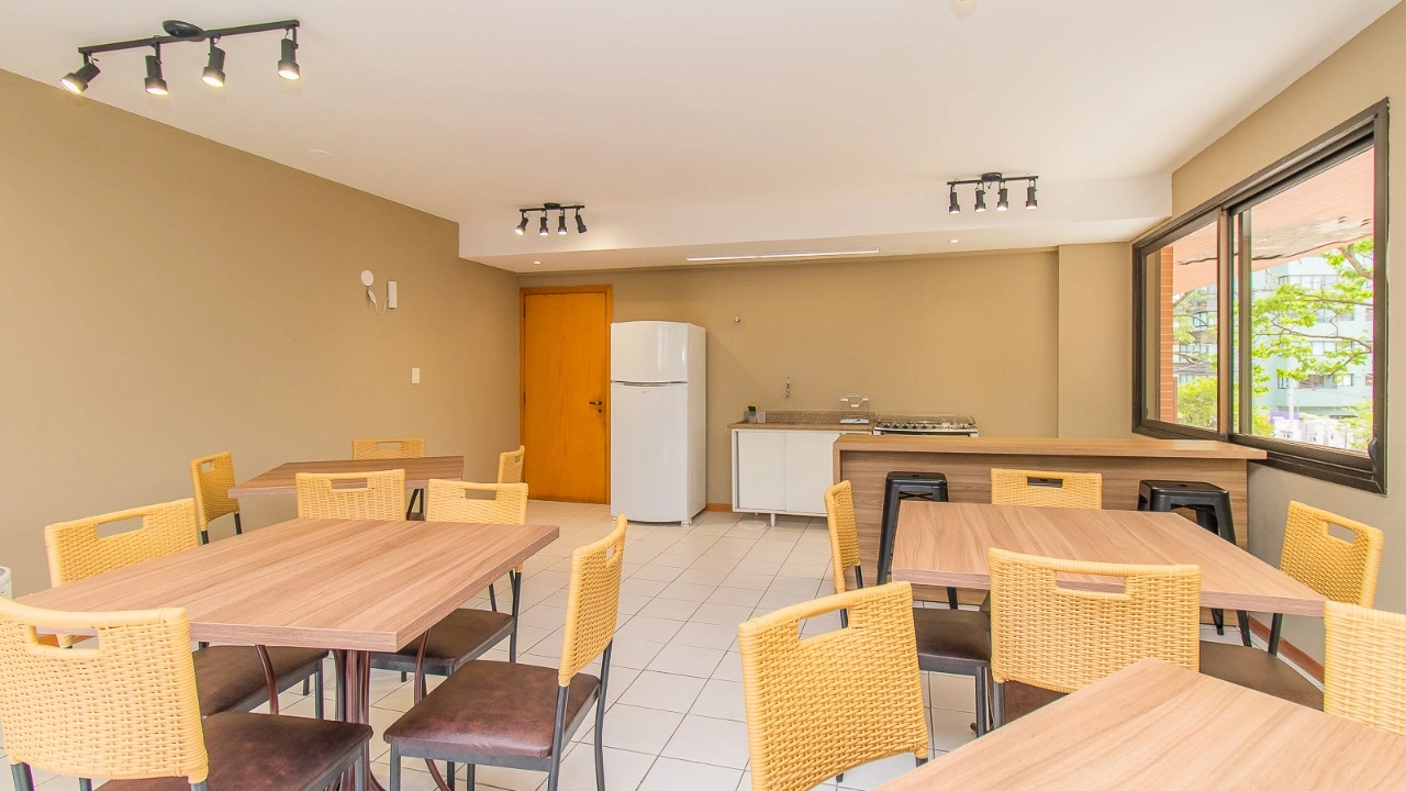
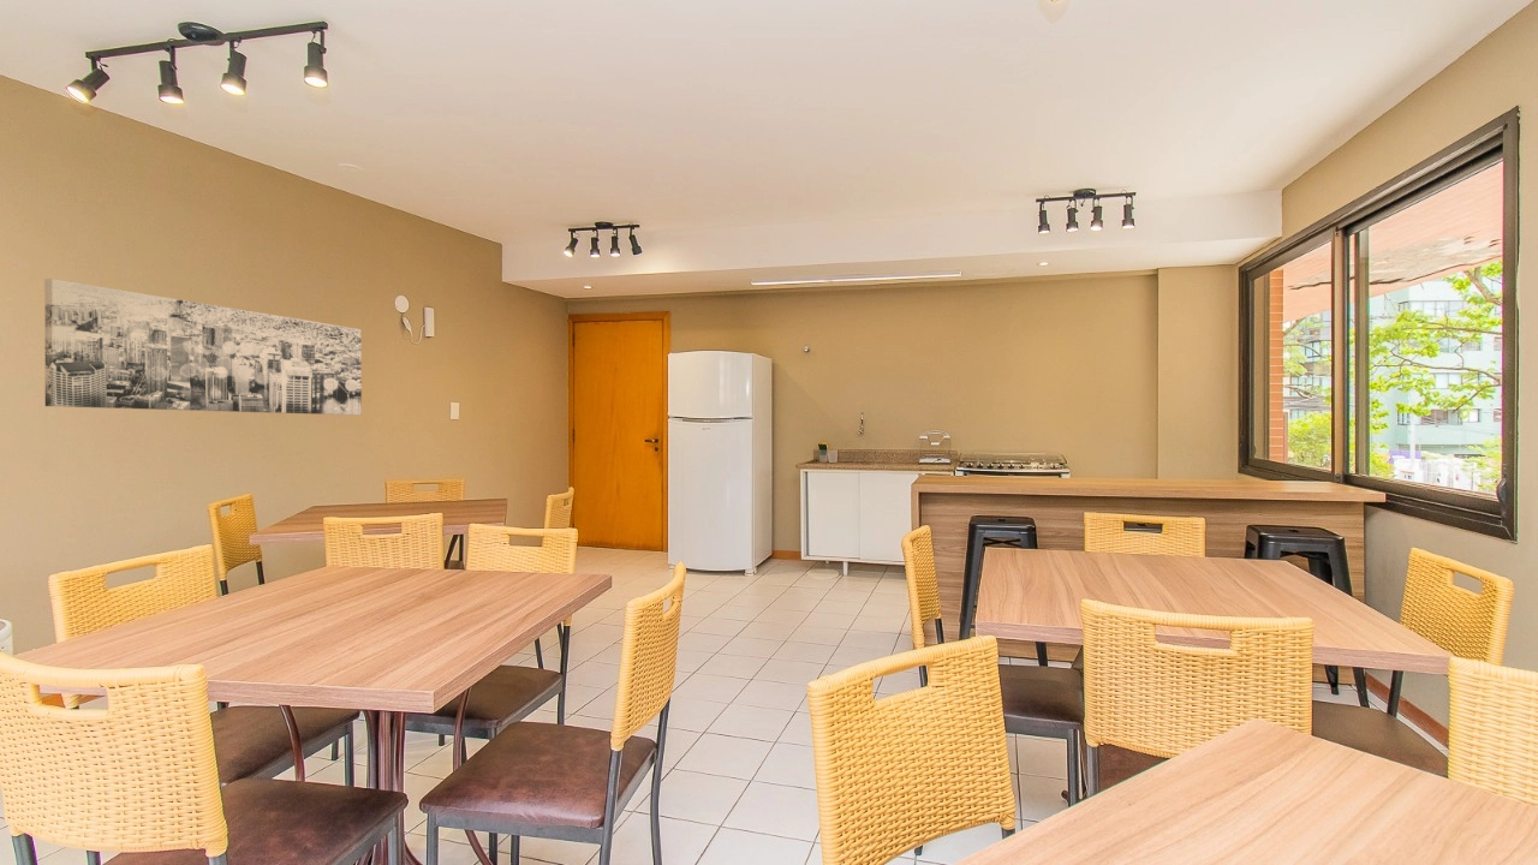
+ wall art [43,278,363,417]
